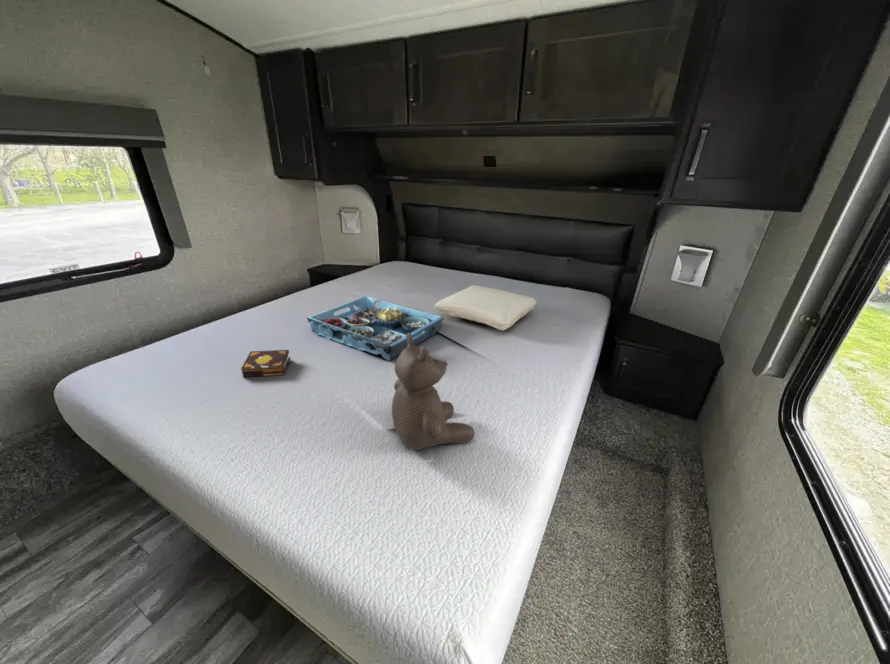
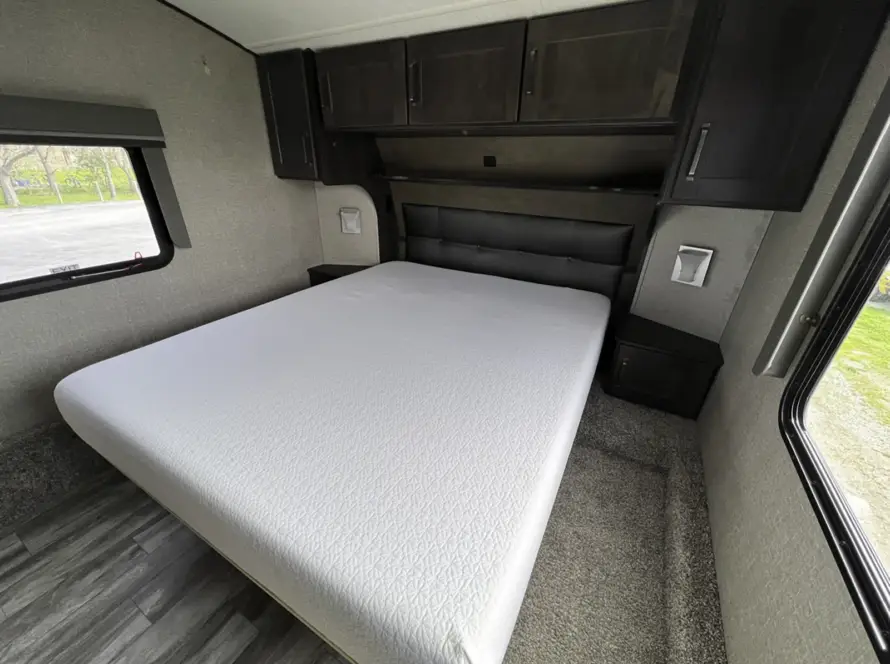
- pillow [434,284,538,331]
- teddy bear [391,333,476,451]
- book [240,349,291,378]
- serving tray [306,295,445,362]
